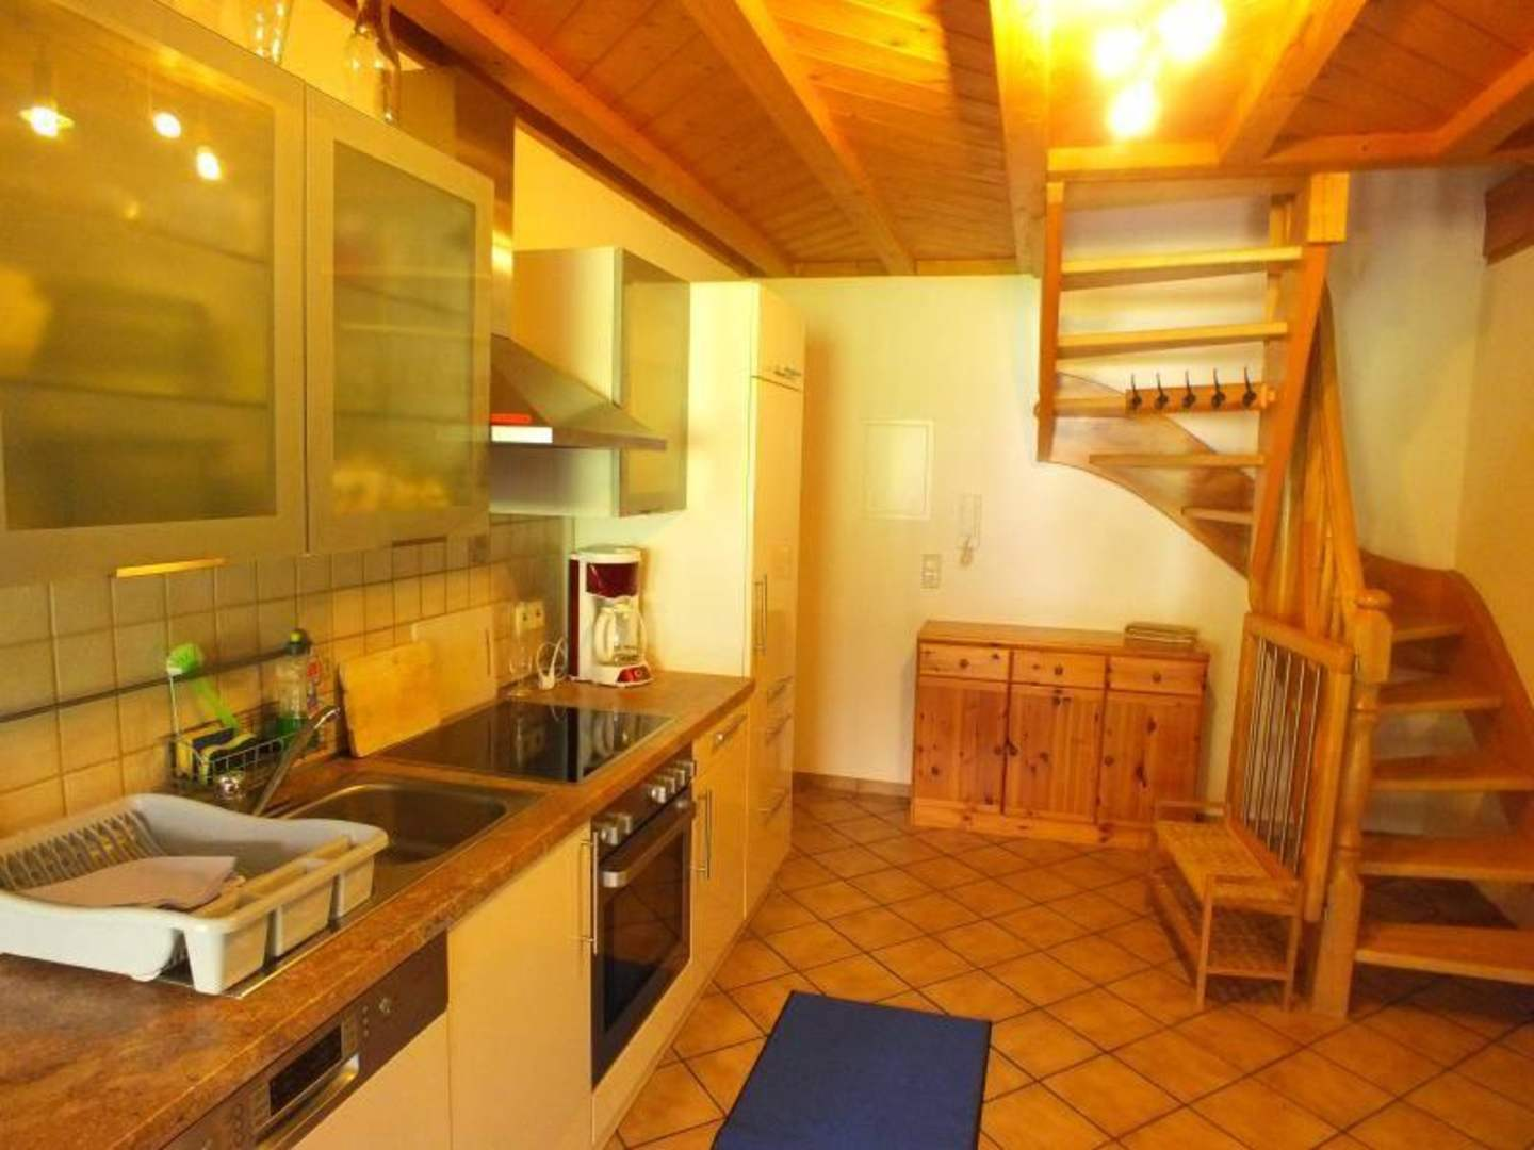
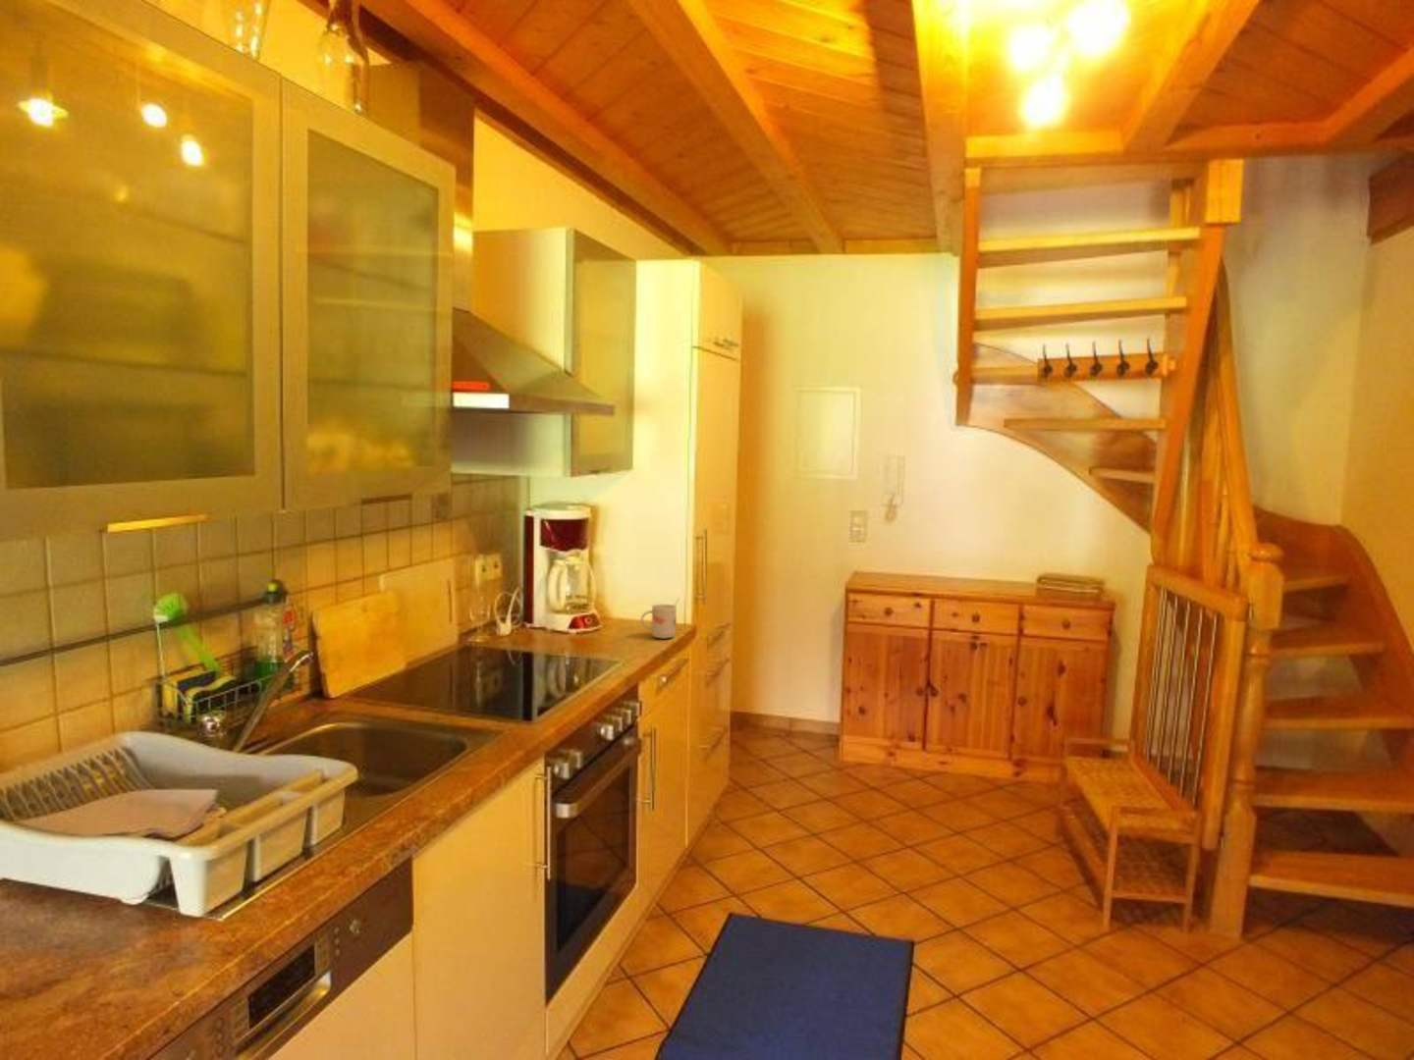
+ mug [640,598,680,639]
